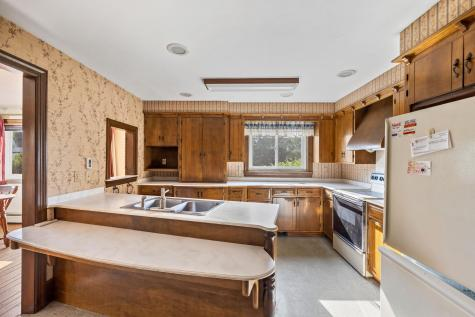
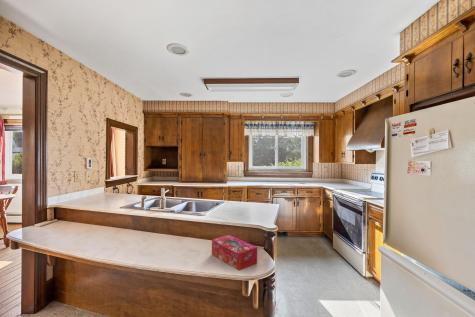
+ tissue box [211,234,258,271]
